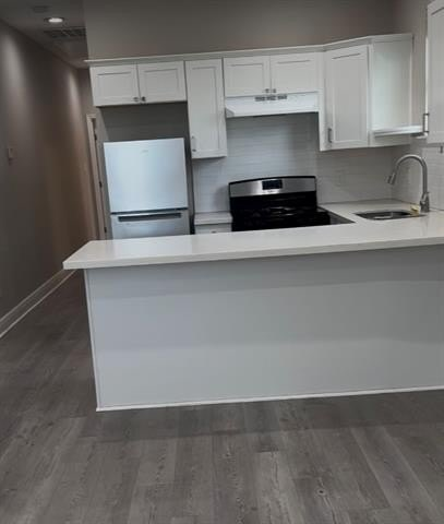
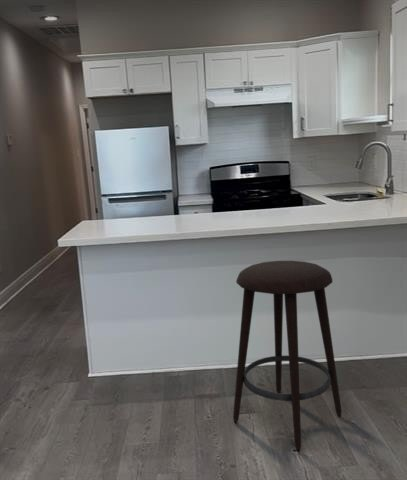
+ stool [232,260,343,453]
